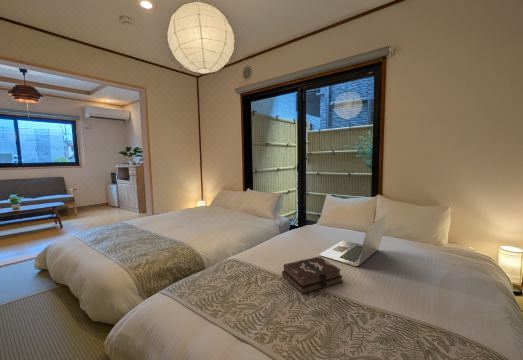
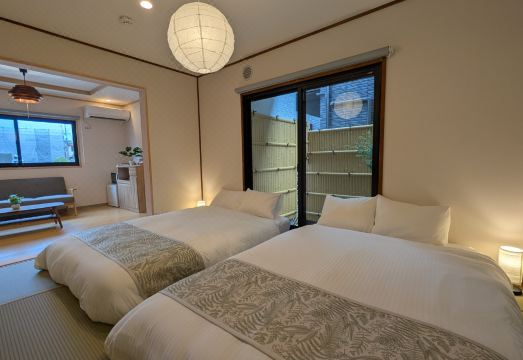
- hardback book [281,256,344,295]
- laptop [319,214,389,267]
